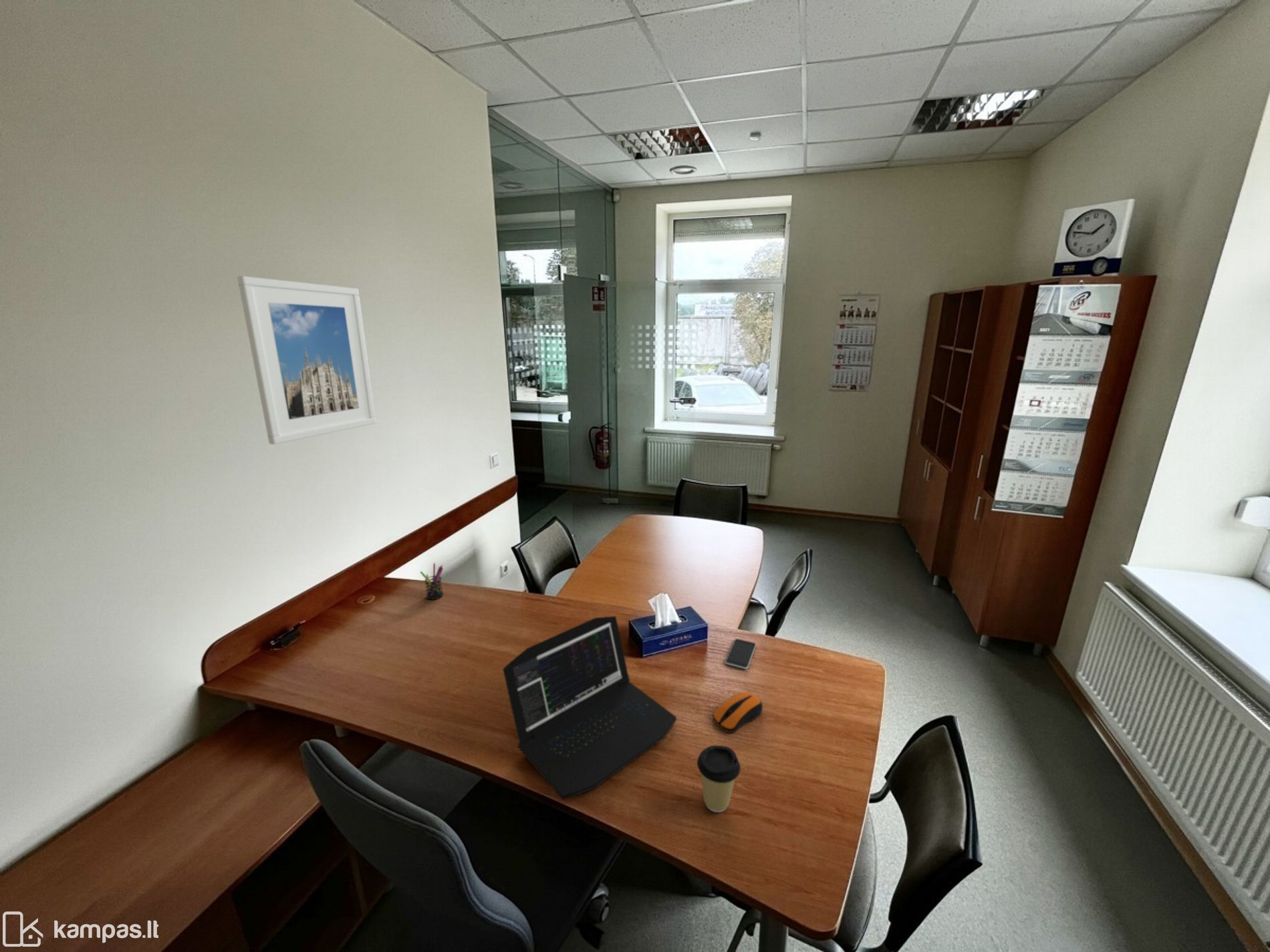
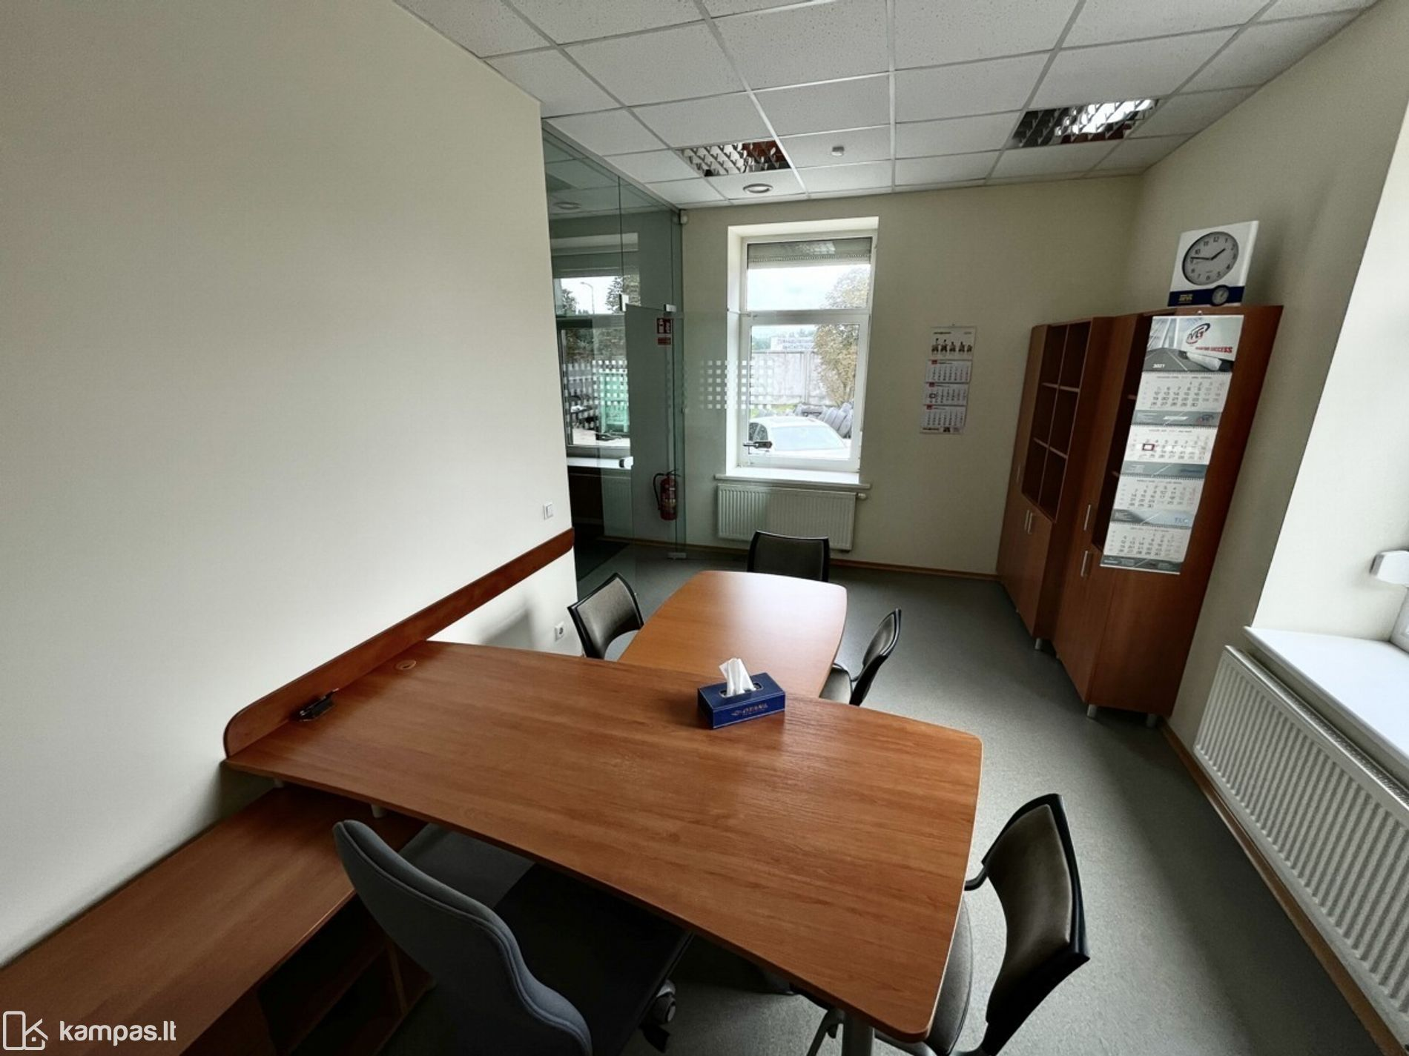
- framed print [237,275,377,445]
- smartphone [725,638,757,670]
- coffee cup [696,745,741,813]
- pen holder [419,563,444,601]
- laptop [502,615,677,801]
- computer mouse [712,691,763,734]
